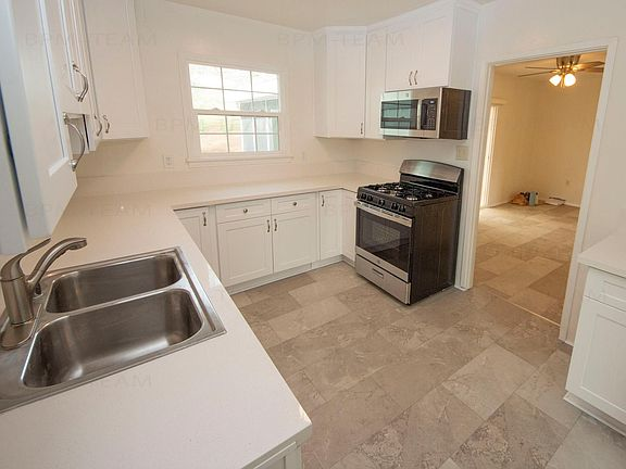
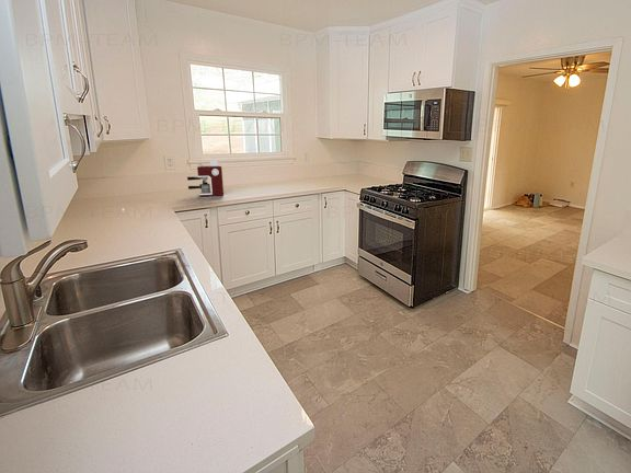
+ coffee maker [186,160,225,198]
